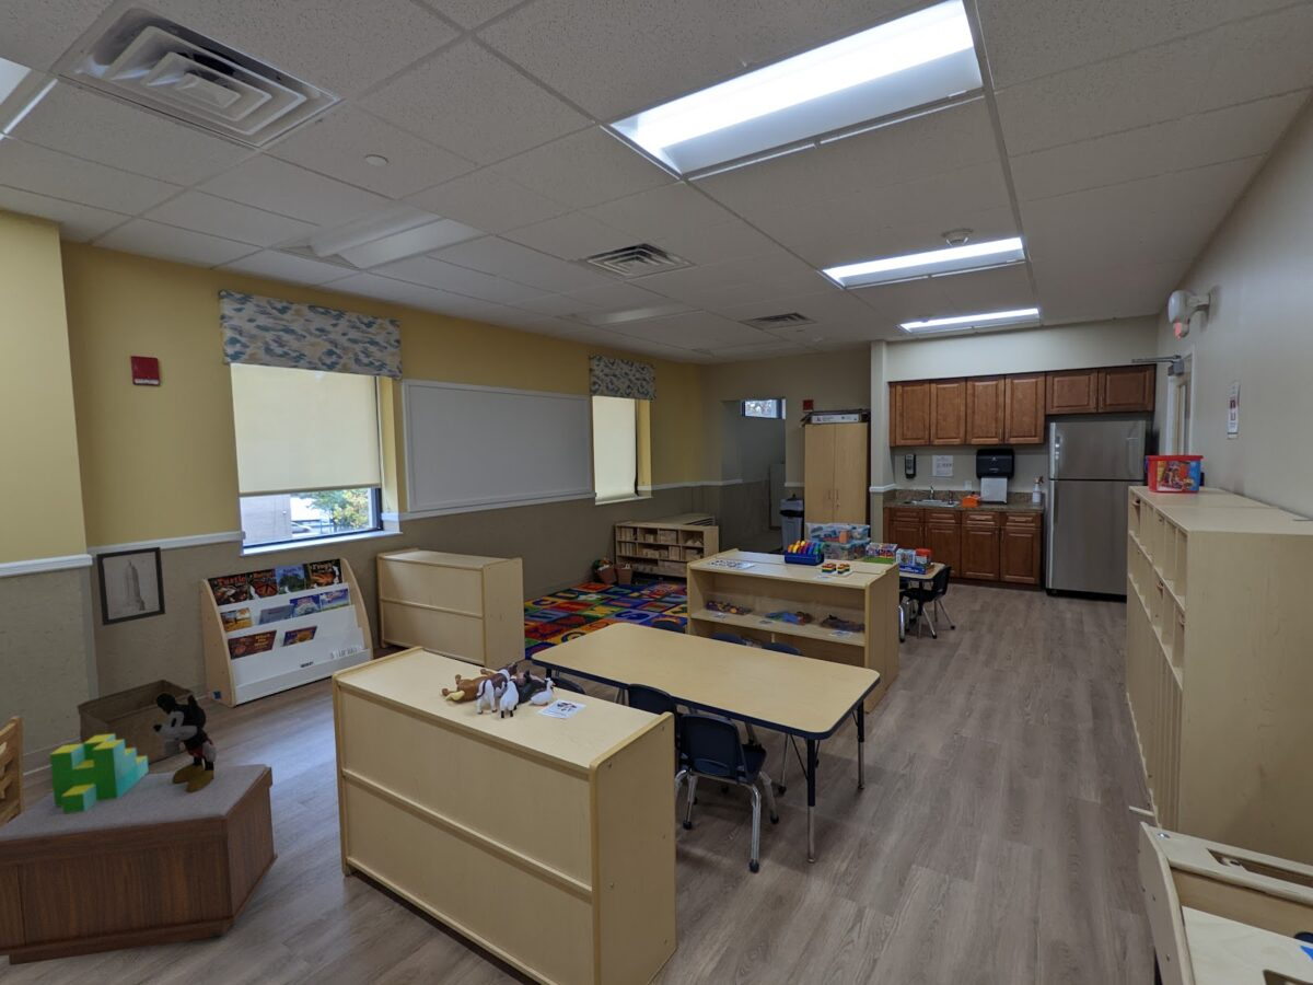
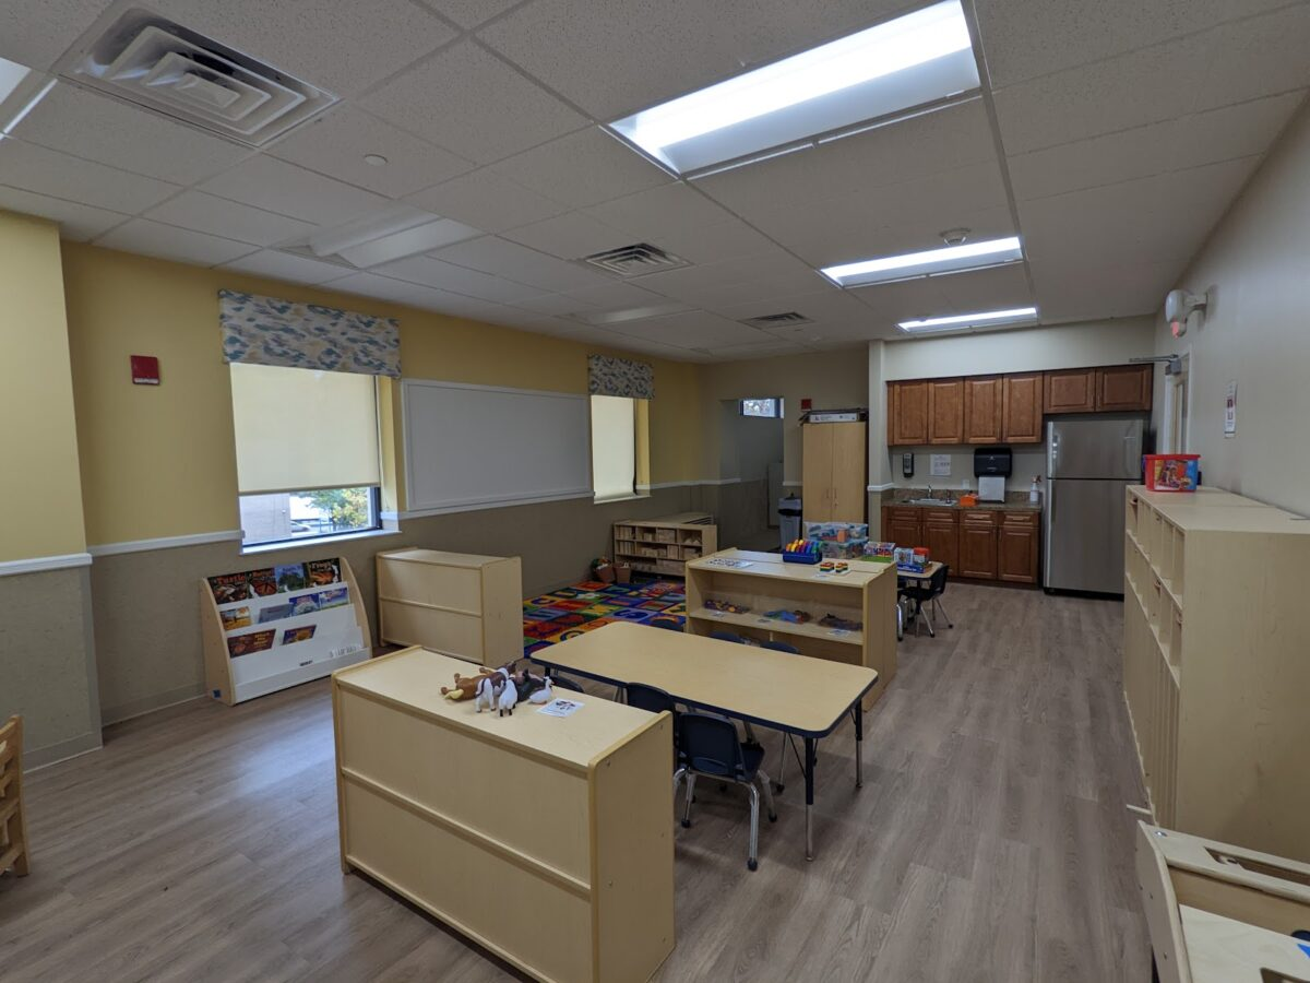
- storage bin [75,679,196,765]
- toy blocks [49,733,149,813]
- wall art [95,546,166,627]
- bench [0,763,279,966]
- stuffed animal [152,693,218,792]
